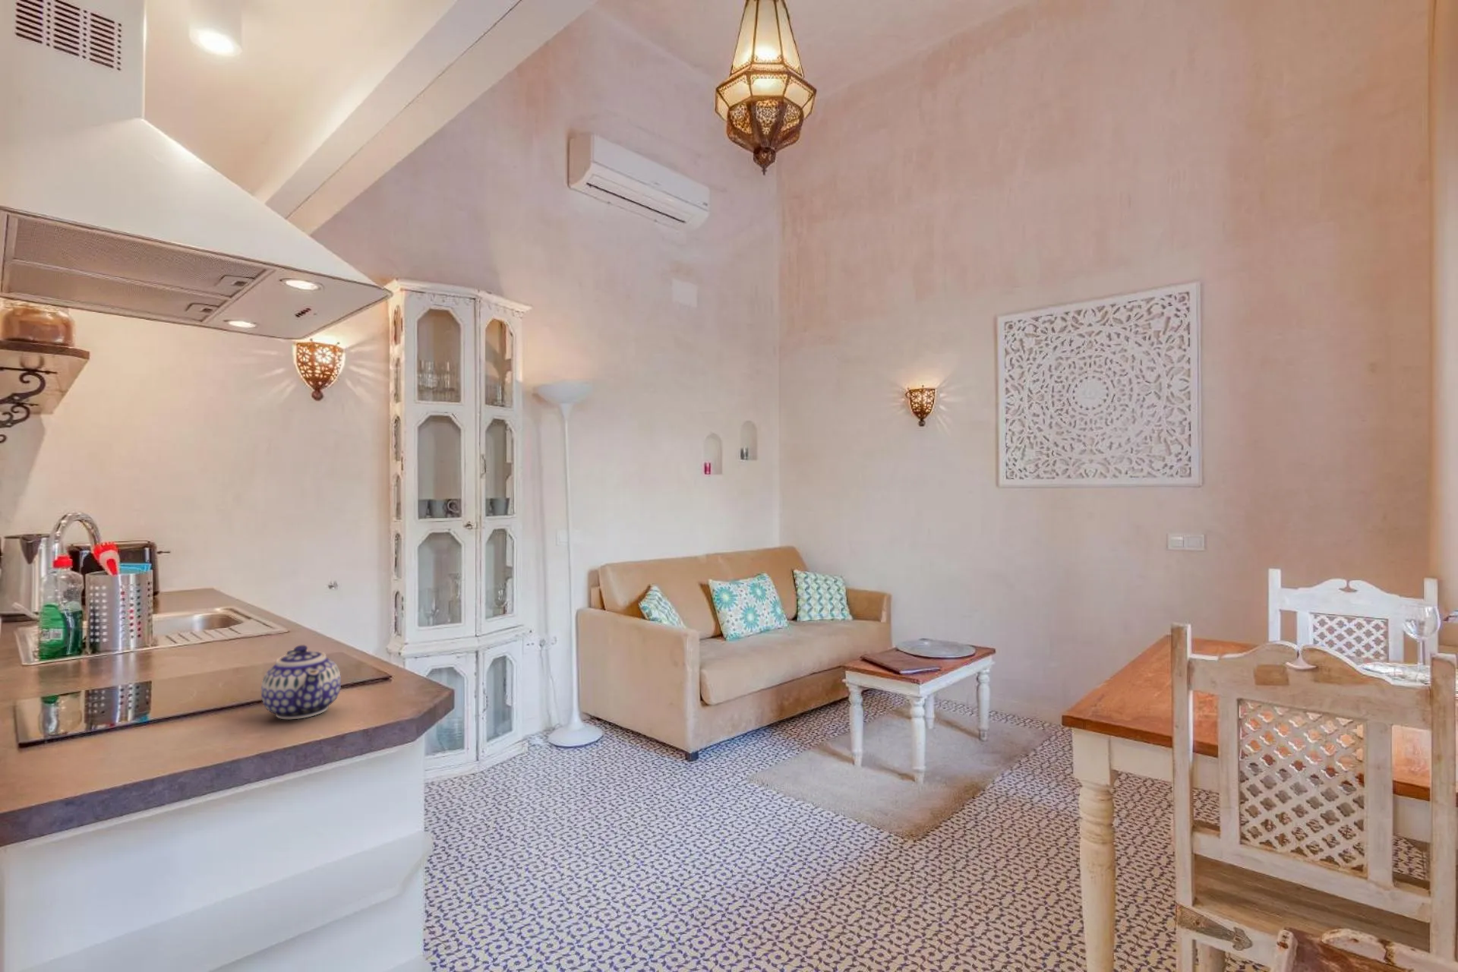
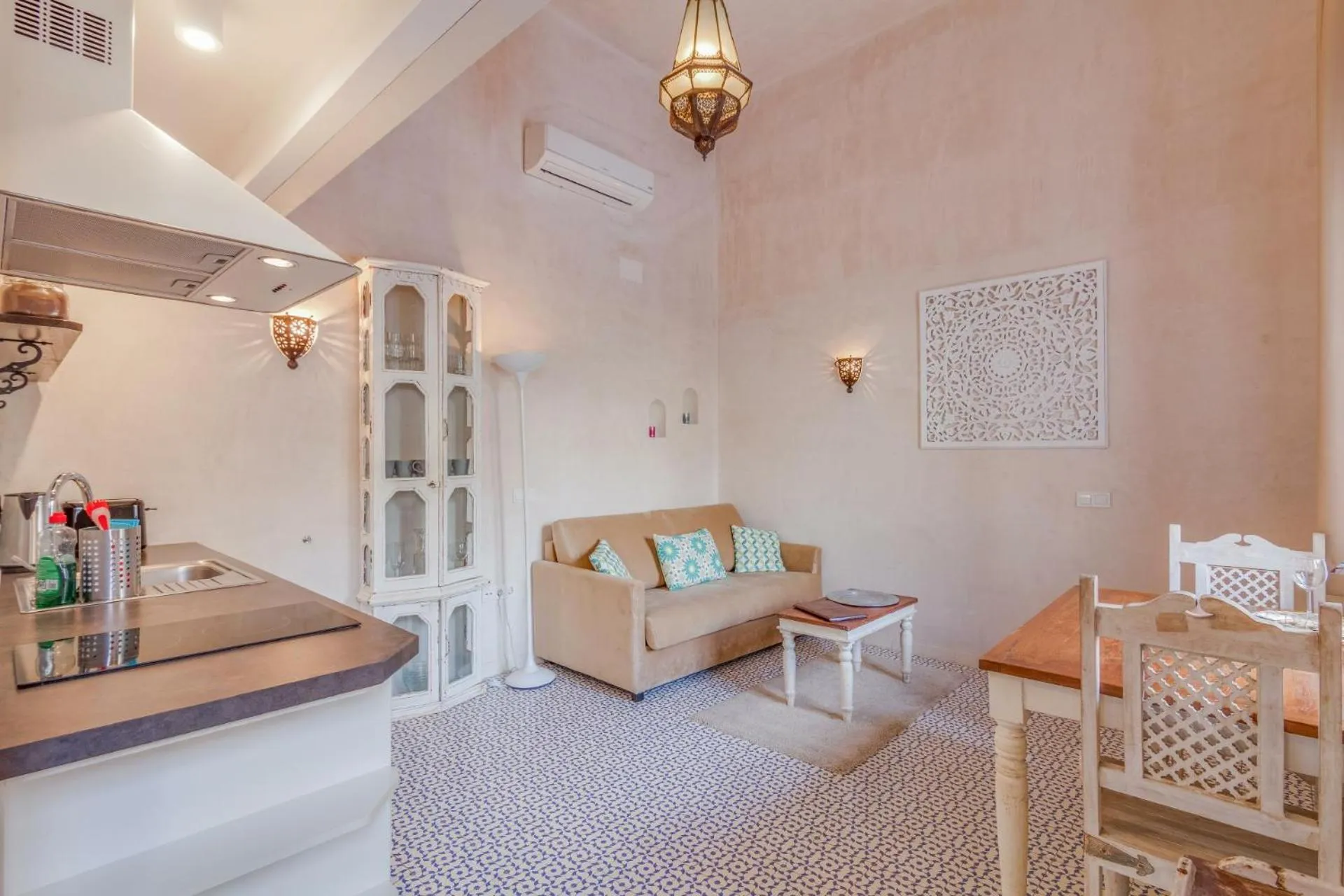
- teapot [260,644,342,720]
